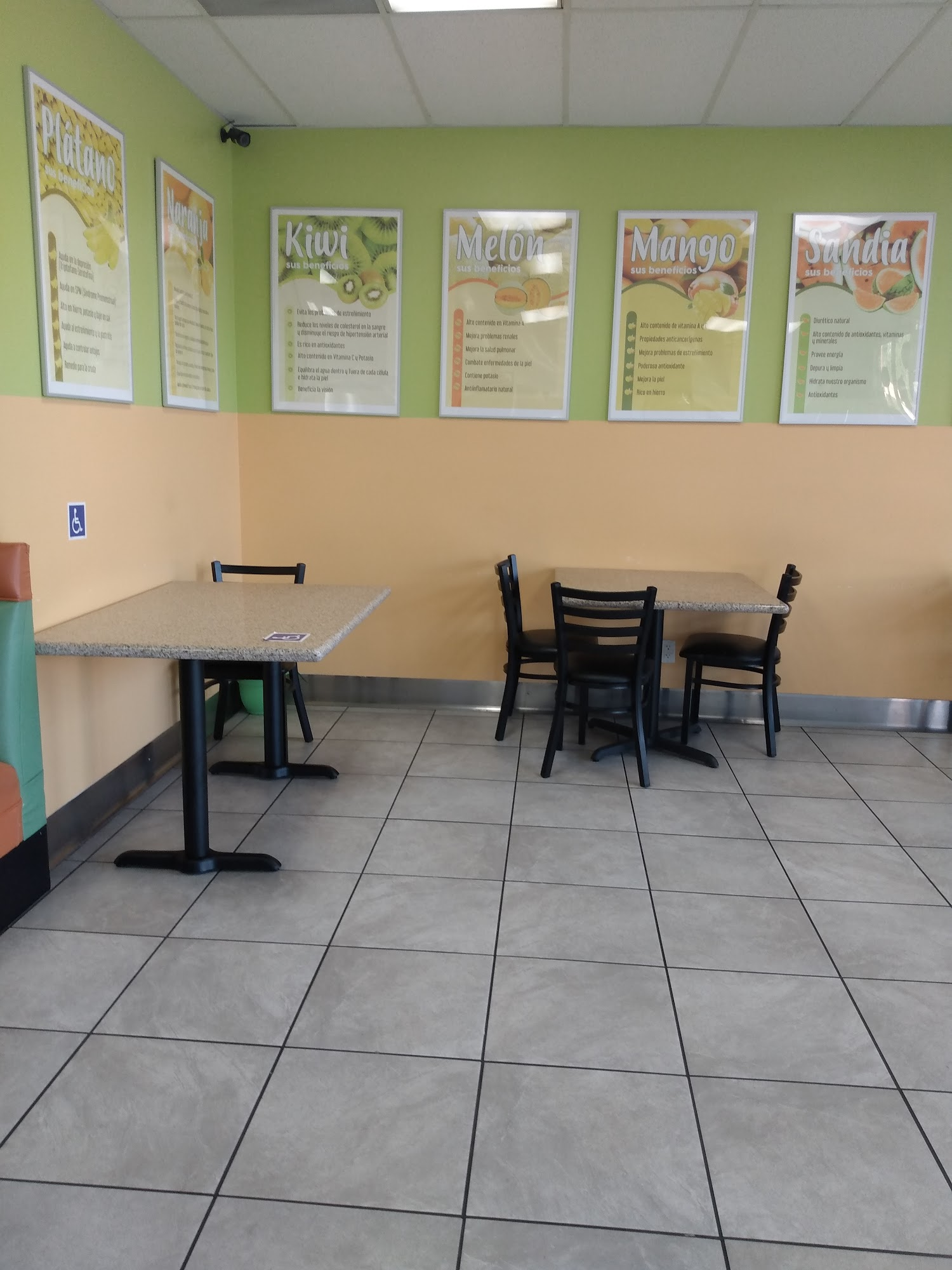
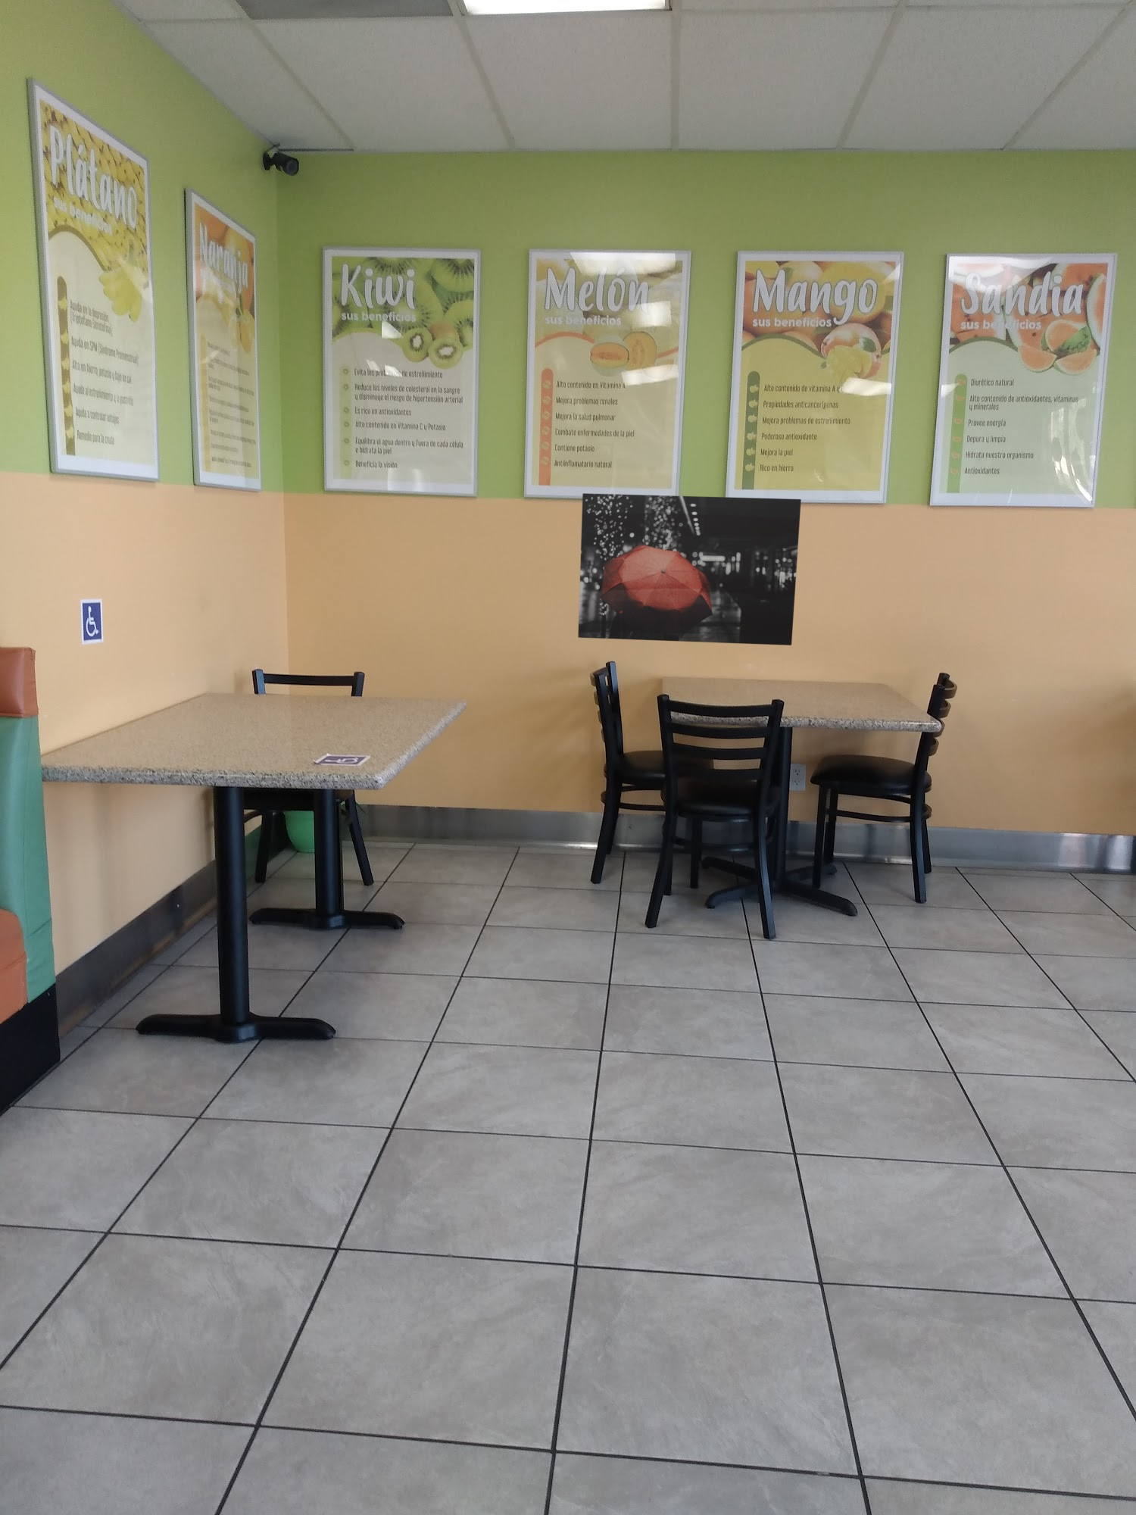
+ wall art [578,493,802,647]
